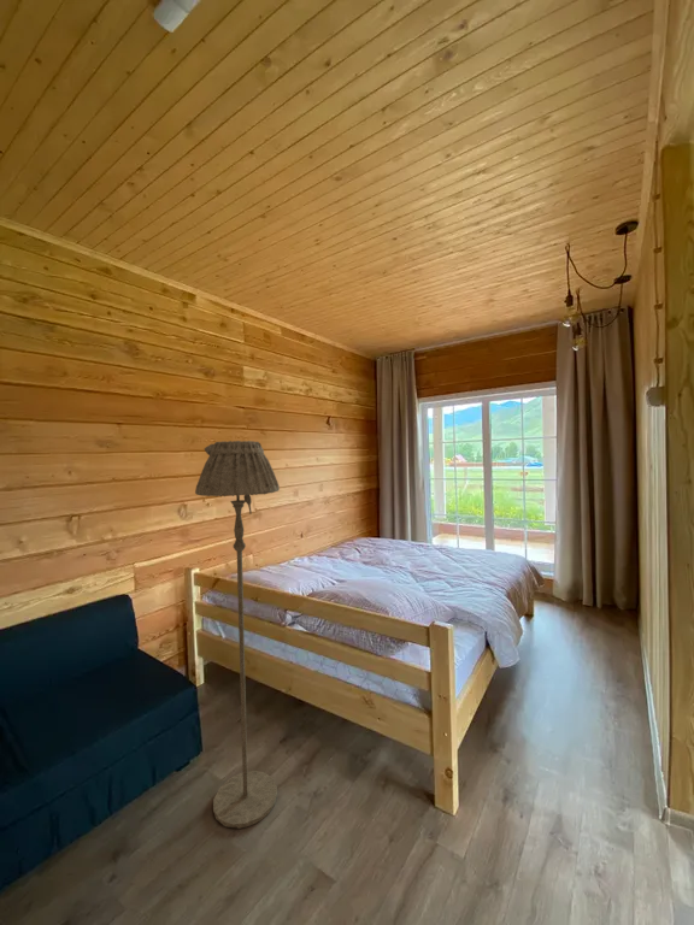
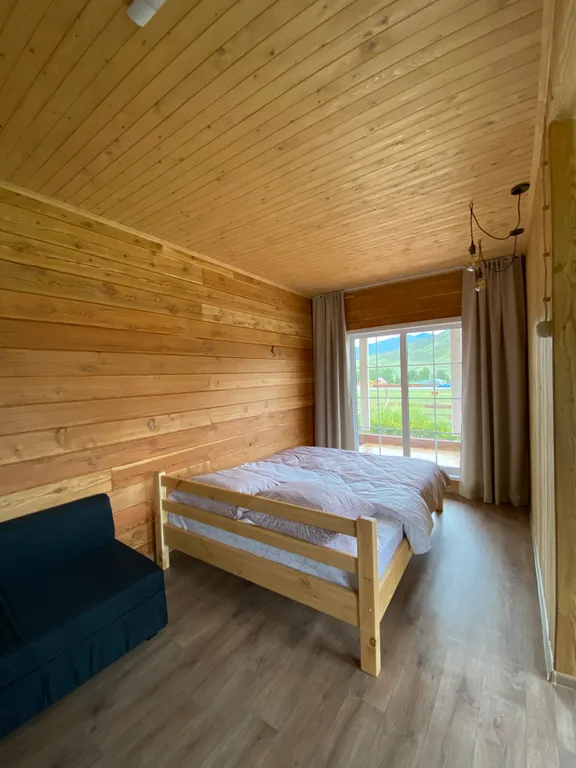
- floor lamp [194,440,281,830]
